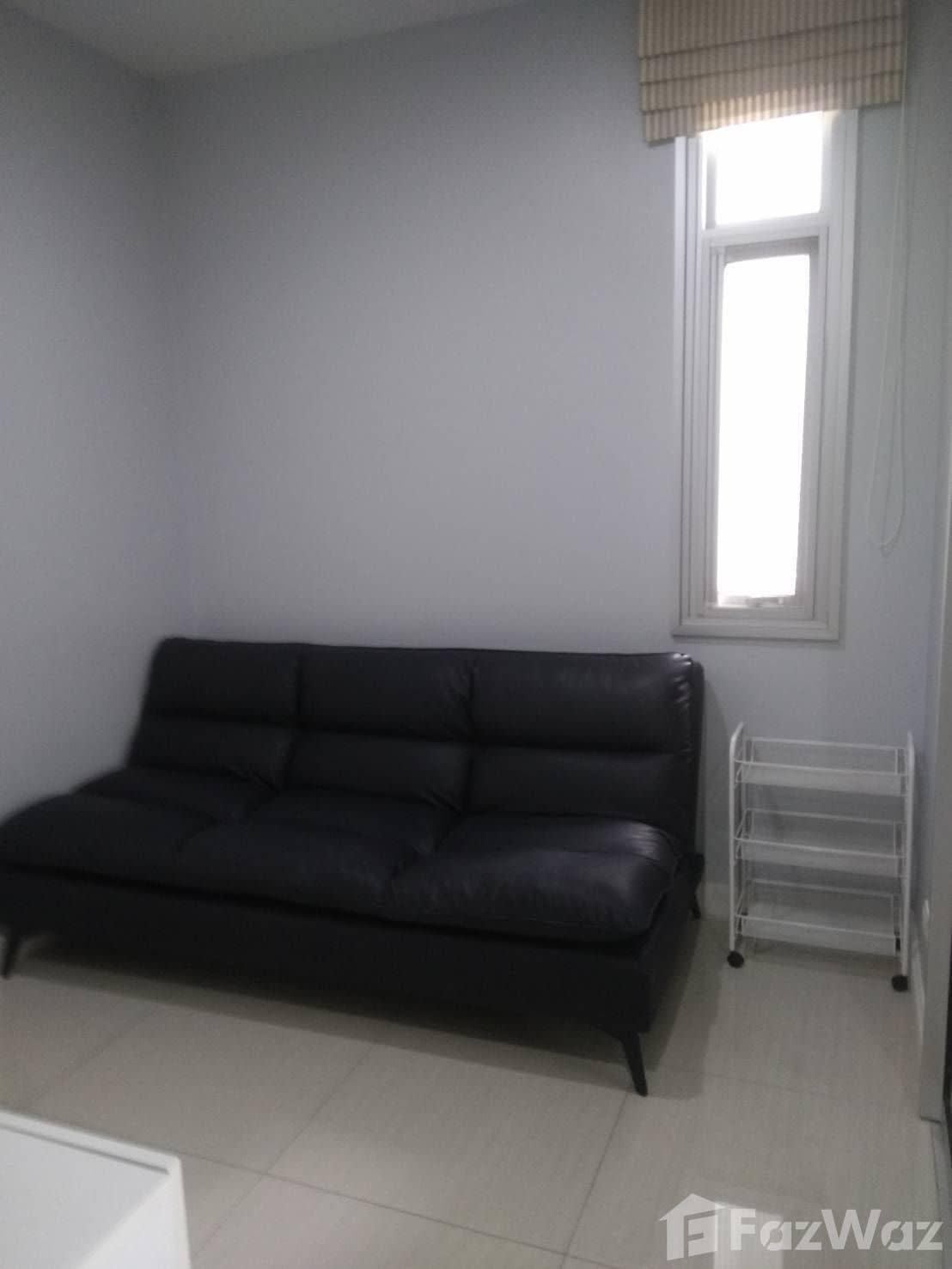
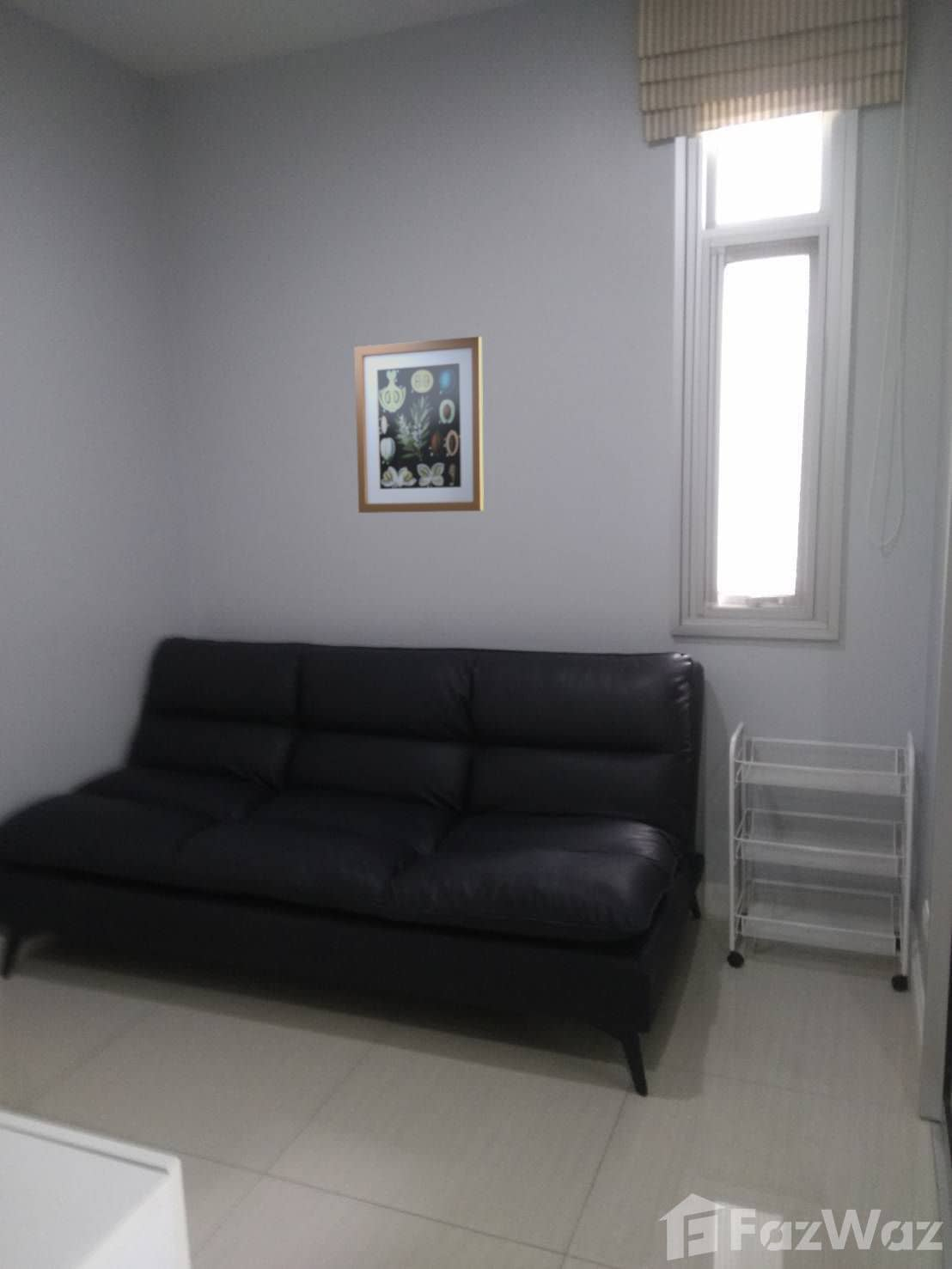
+ wall art [354,336,485,514]
